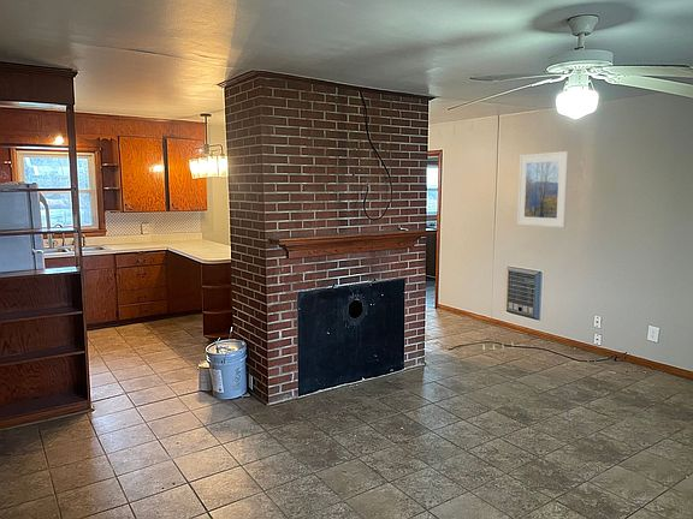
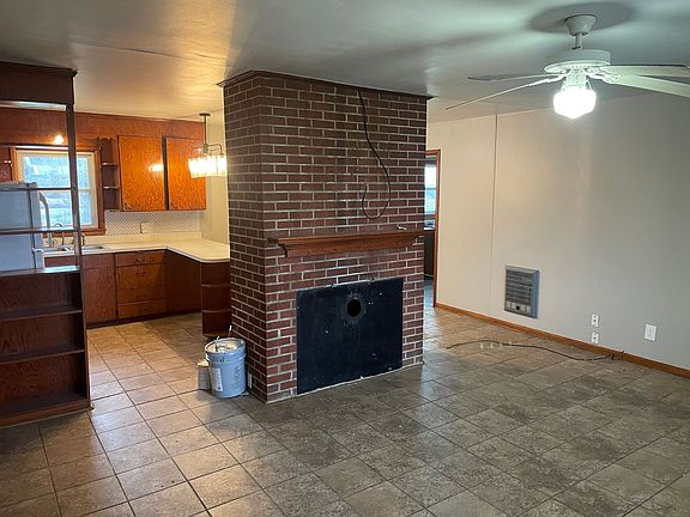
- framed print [516,150,570,228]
